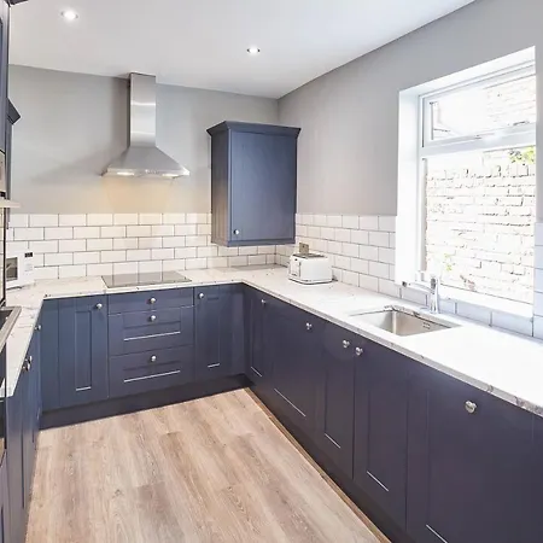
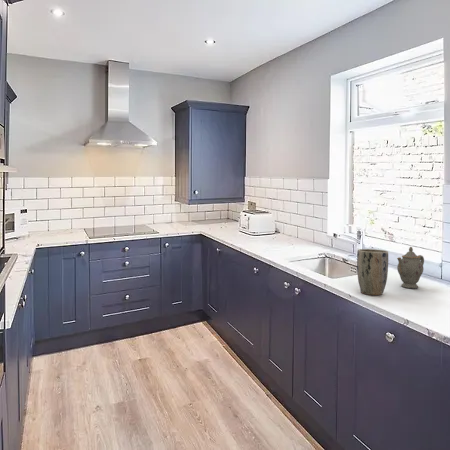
+ chinaware [396,246,425,289]
+ plant pot [356,248,389,296]
